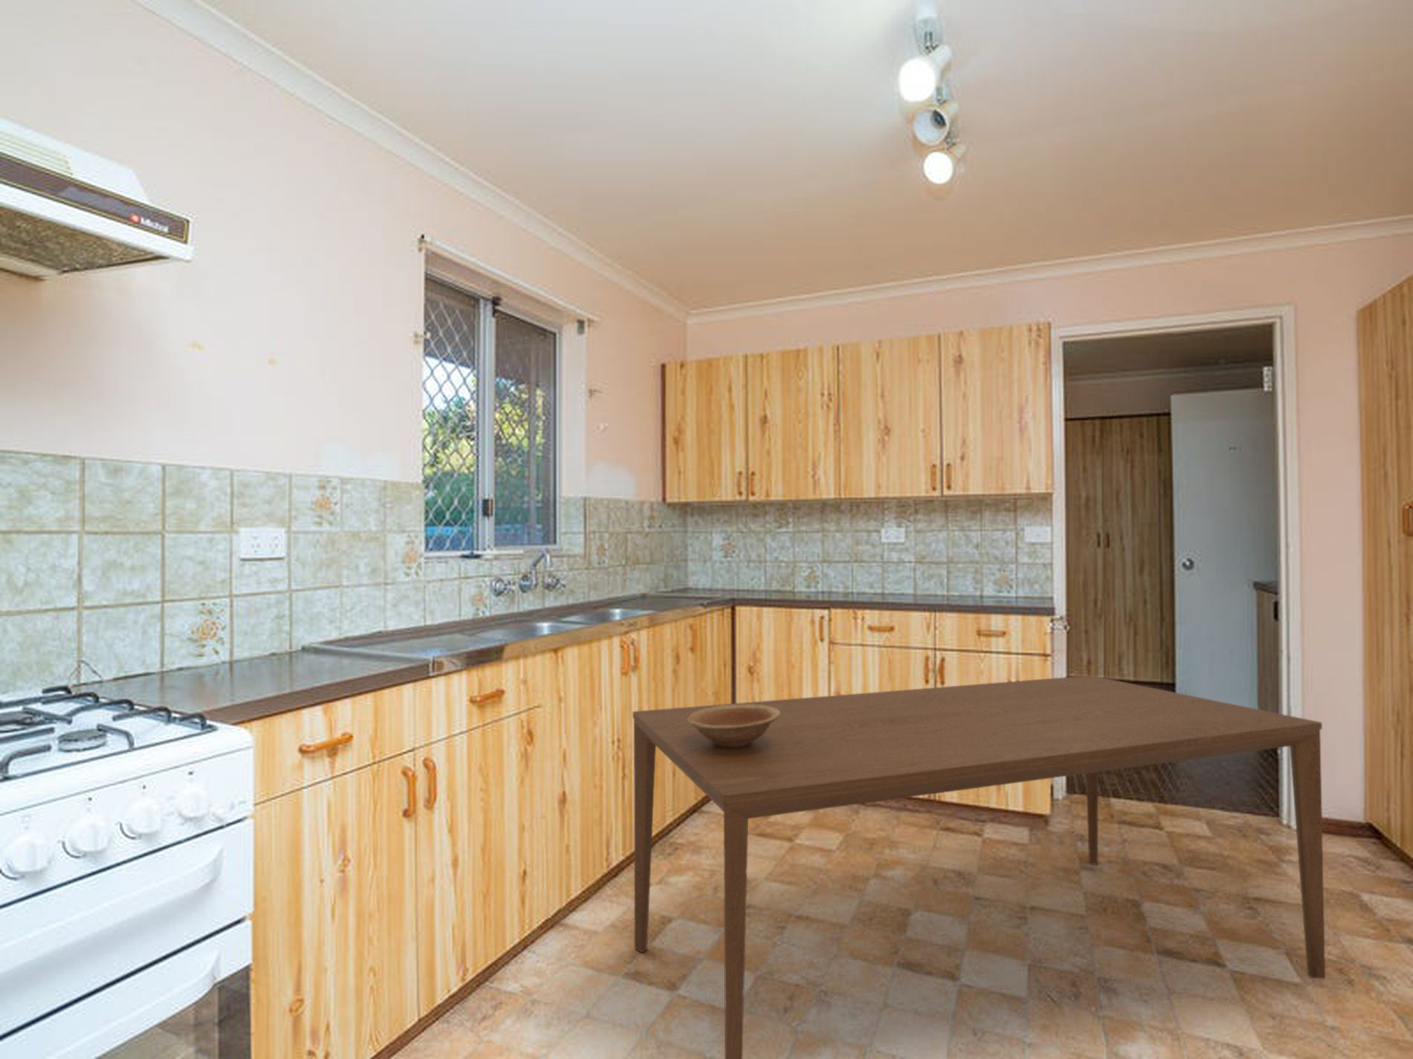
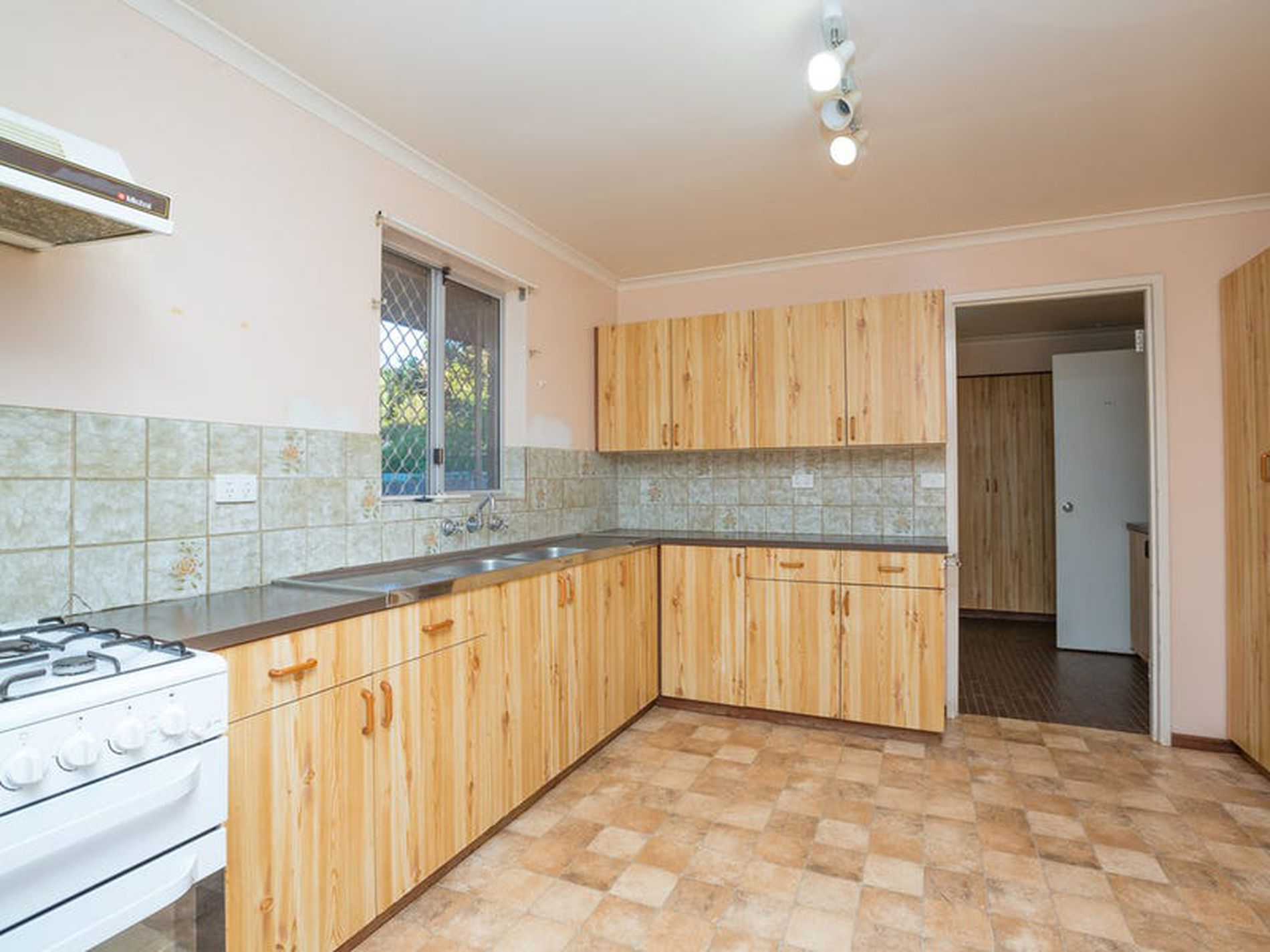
- bowl [688,704,780,748]
- dining table [632,675,1326,1059]
